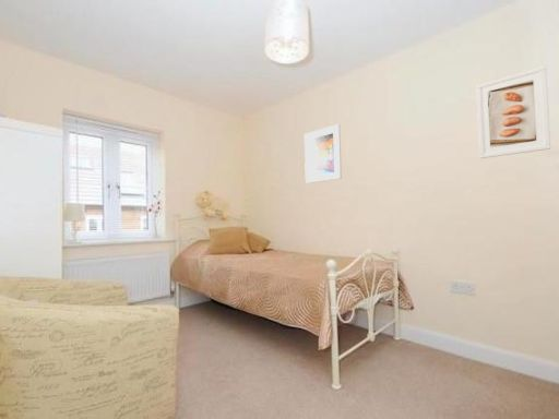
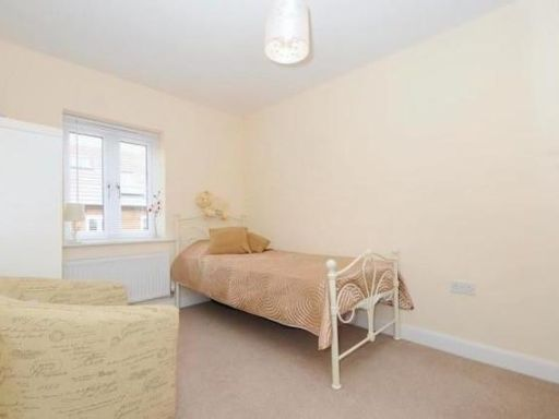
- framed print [304,123,343,184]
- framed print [475,65,551,159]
